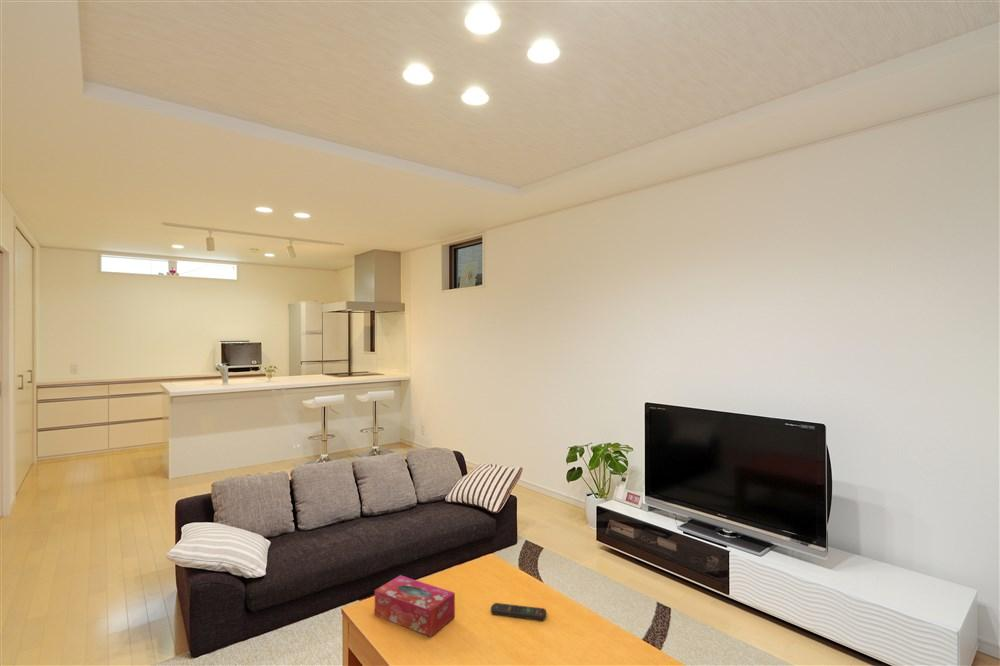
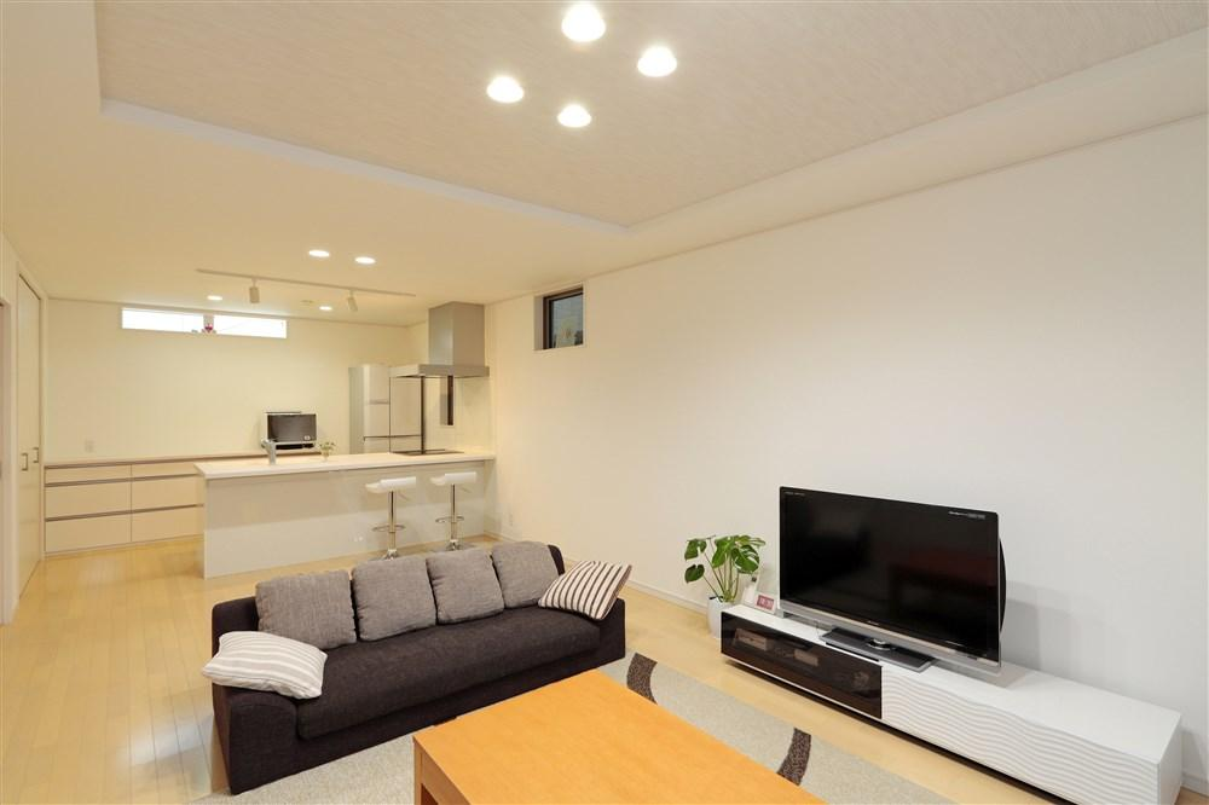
- remote control [490,602,548,621]
- tissue box [374,574,456,638]
